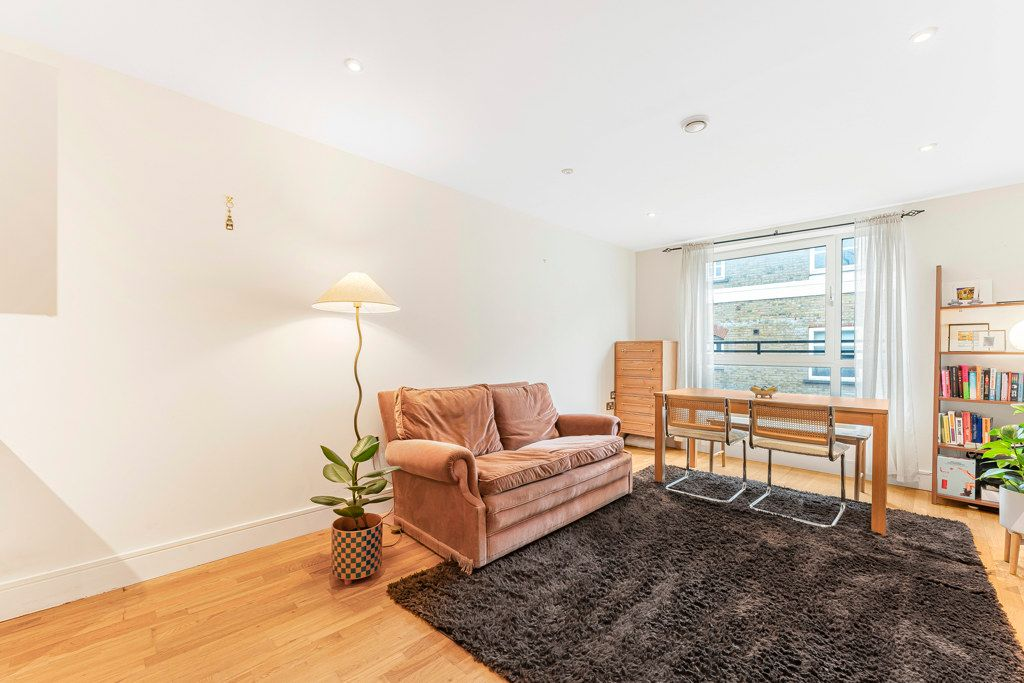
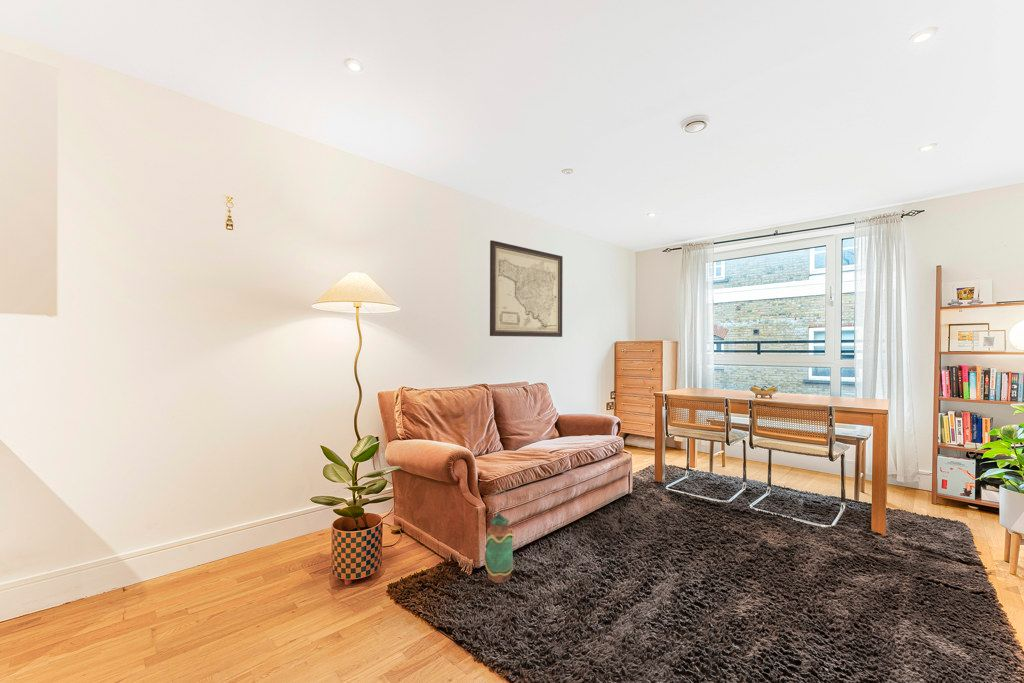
+ wall art [489,239,564,338]
+ lantern [484,489,515,584]
